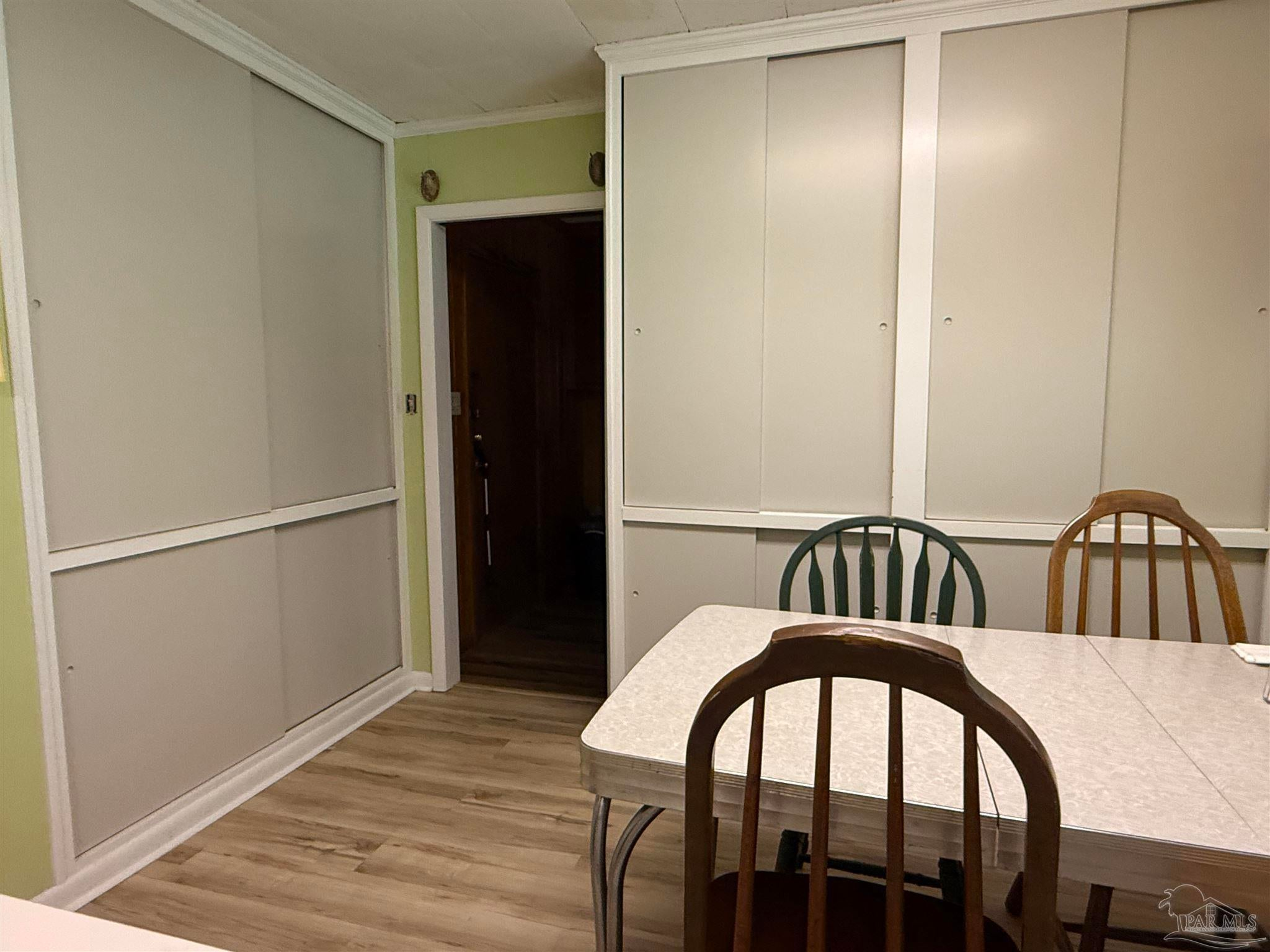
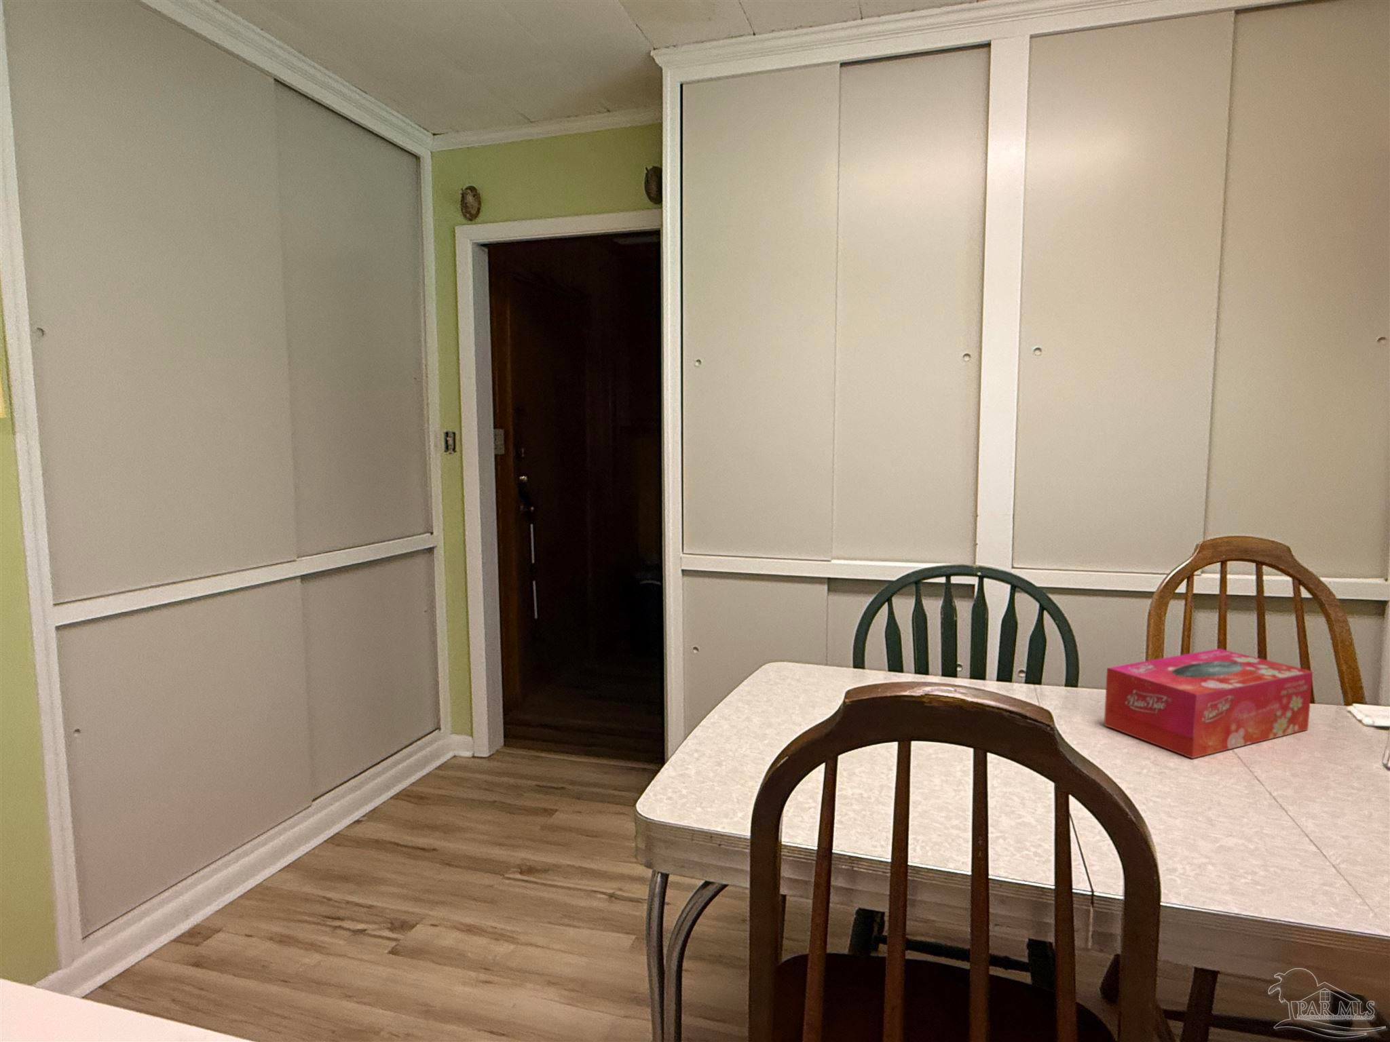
+ tissue box [1103,648,1313,760]
